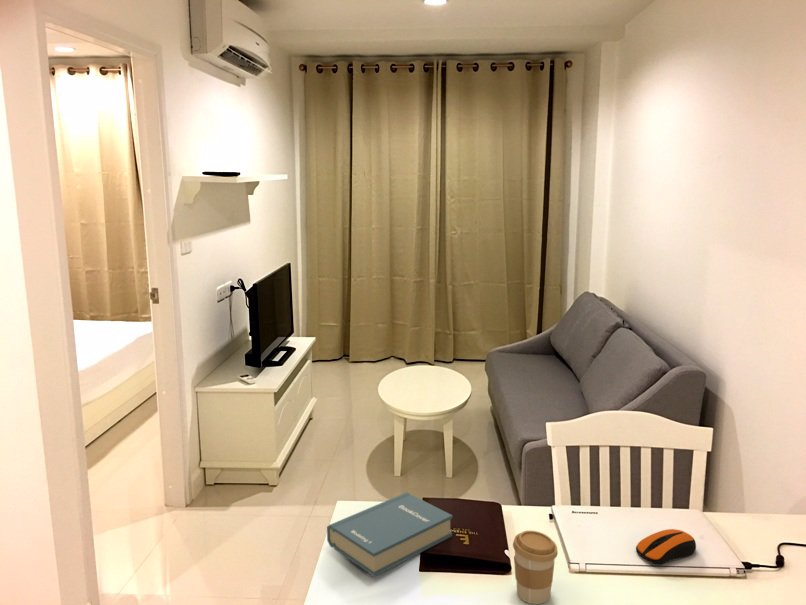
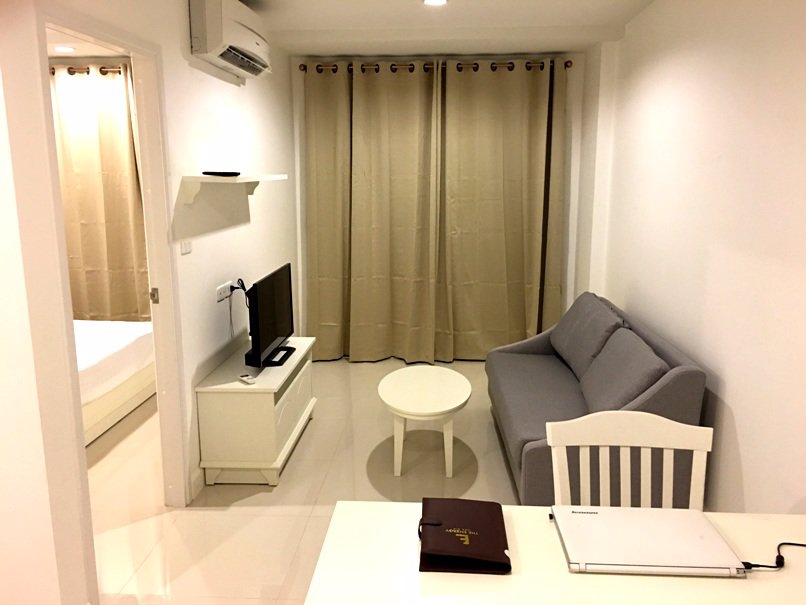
- hardback book [326,491,453,577]
- computer mouse [635,528,697,566]
- coffee cup [512,530,559,605]
